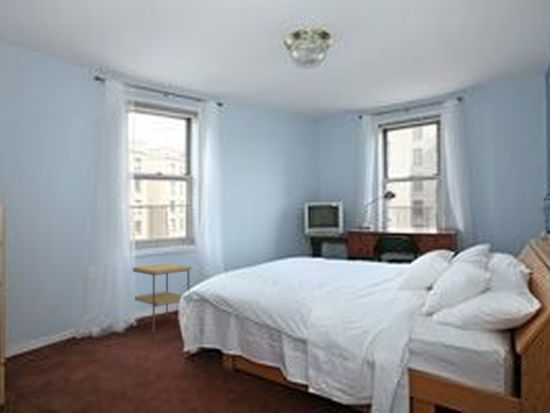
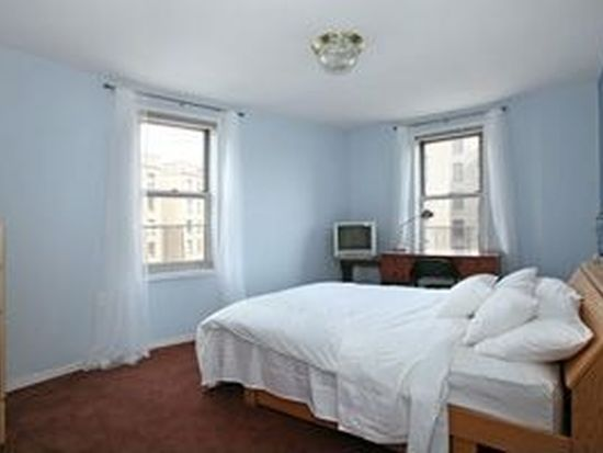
- side table [131,262,193,333]
